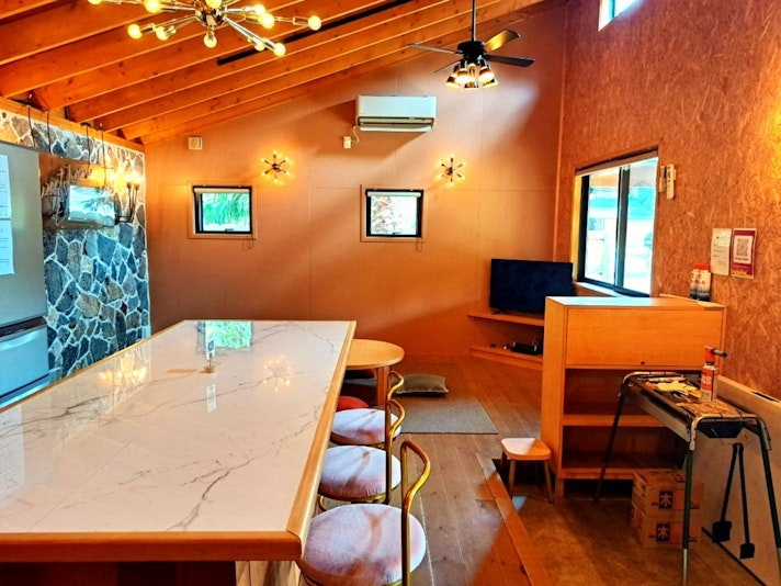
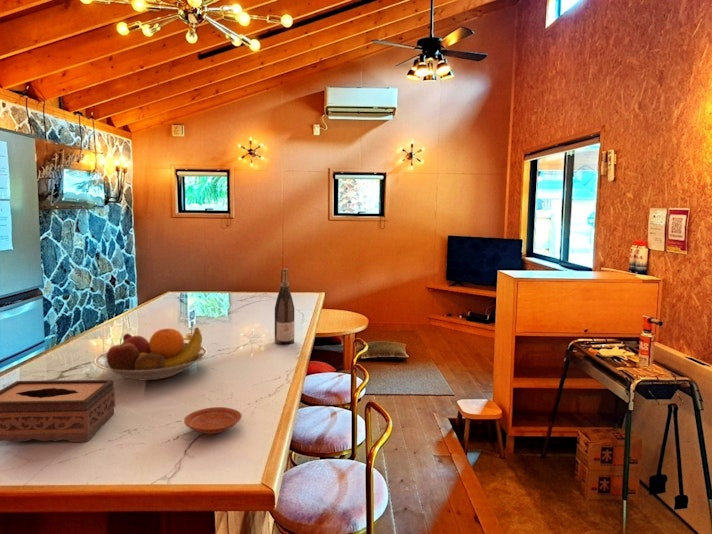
+ tissue box [0,379,116,443]
+ fruit bowl [93,326,208,382]
+ plate [183,406,243,435]
+ wine bottle [274,268,295,346]
